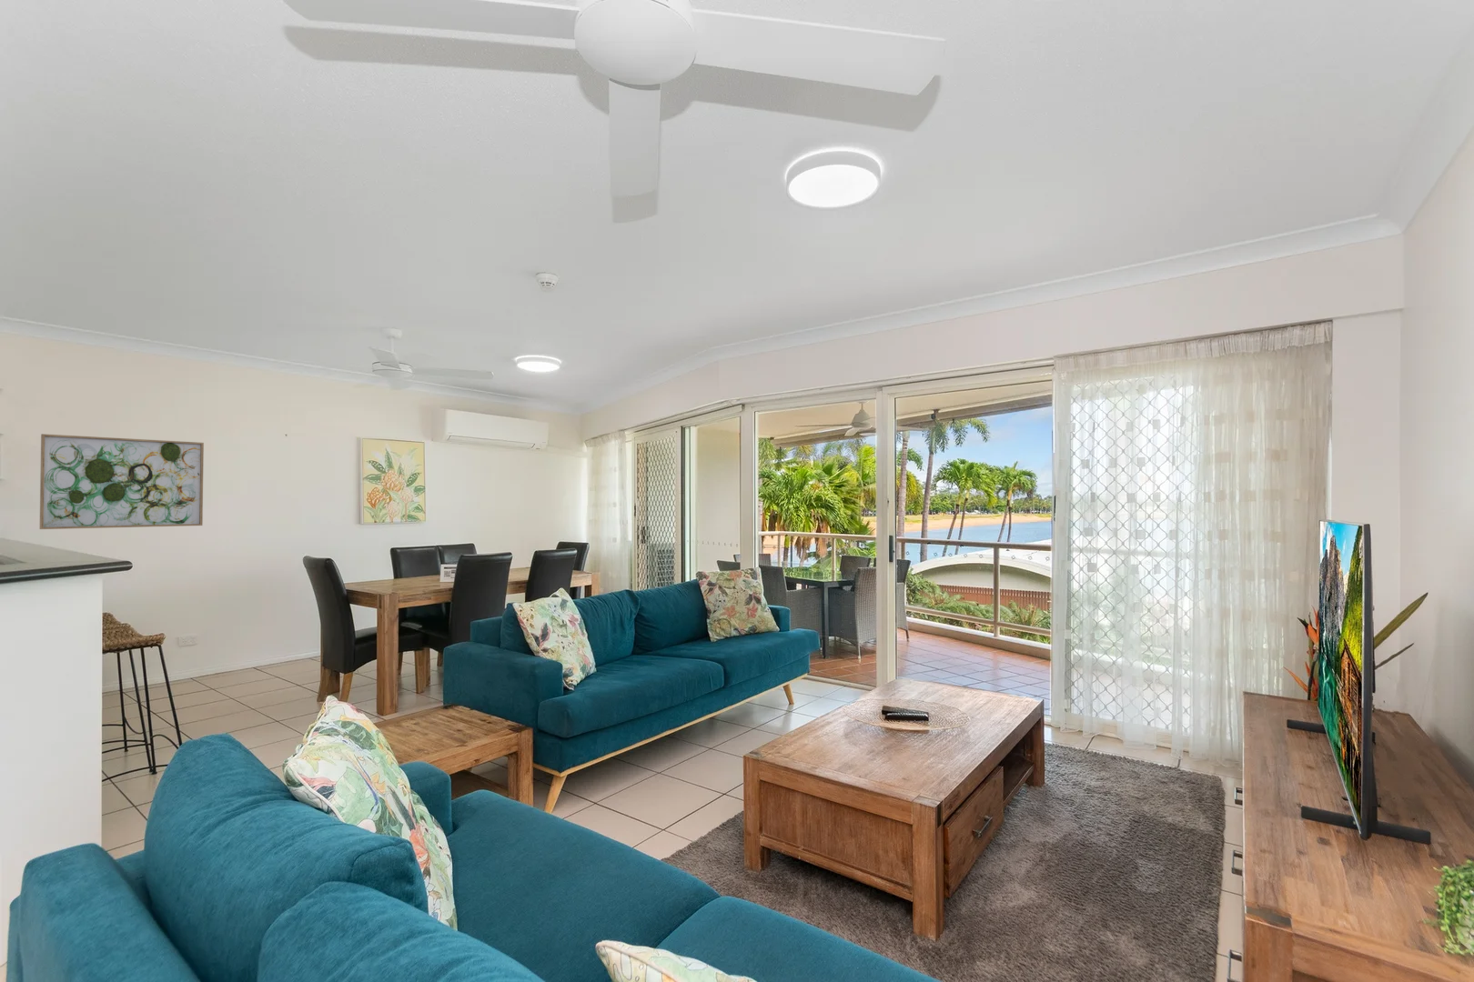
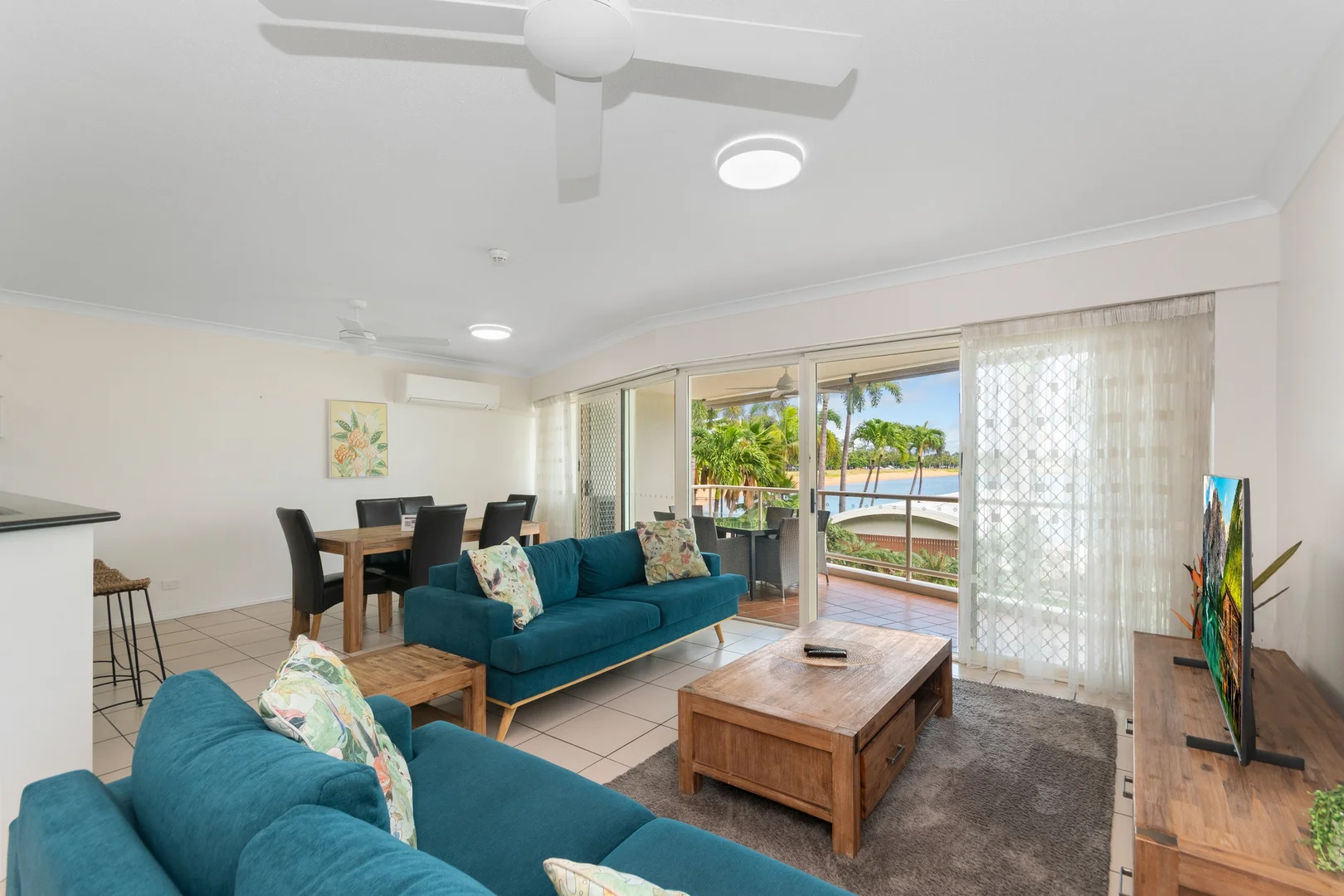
- wall art [39,433,205,530]
